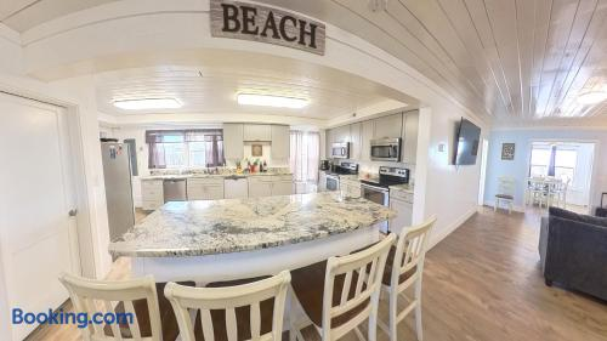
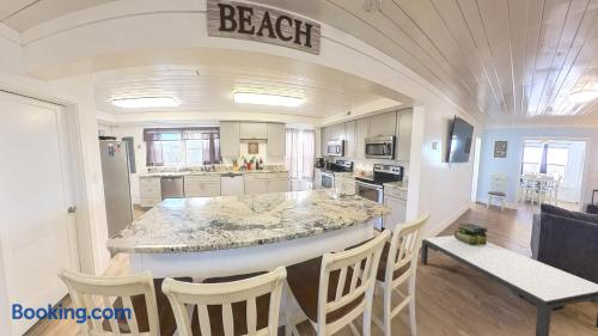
+ stack of books [453,222,489,245]
+ coffee table [420,234,598,336]
